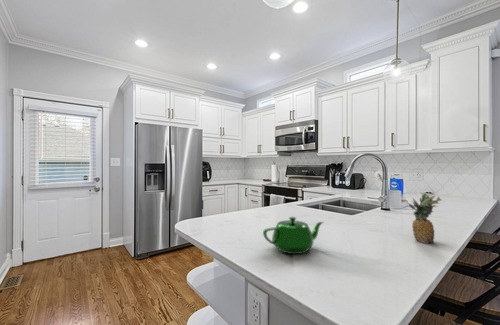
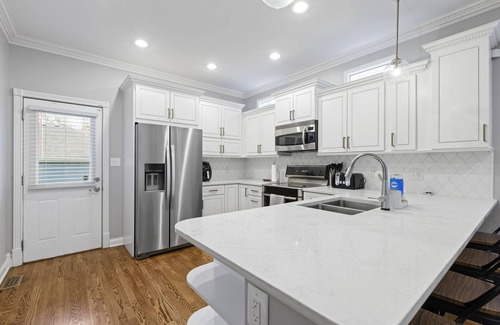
- teapot [262,216,325,255]
- fruit [407,191,442,244]
